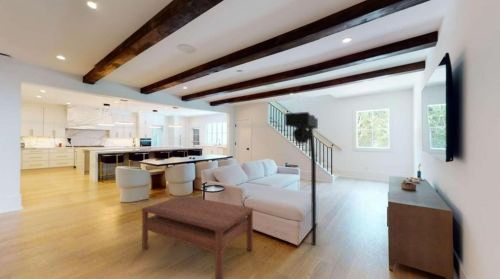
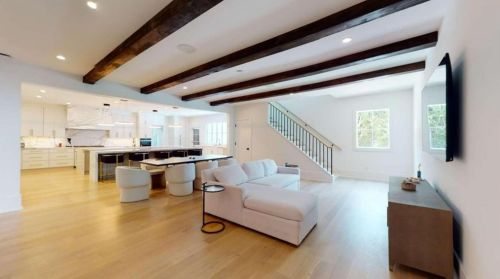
- traffic light [284,111,319,246]
- coffee table [141,195,254,279]
